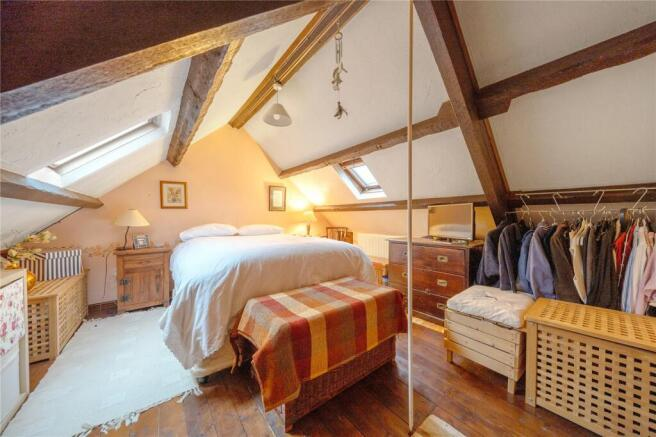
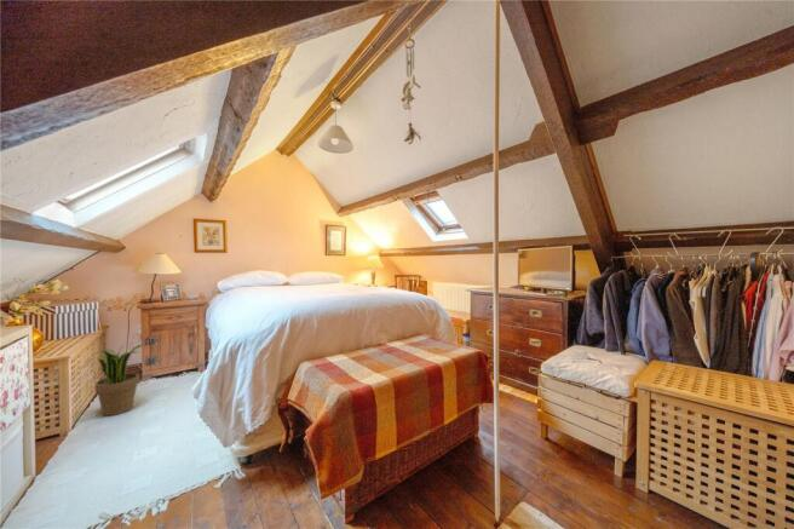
+ potted plant [94,343,145,416]
